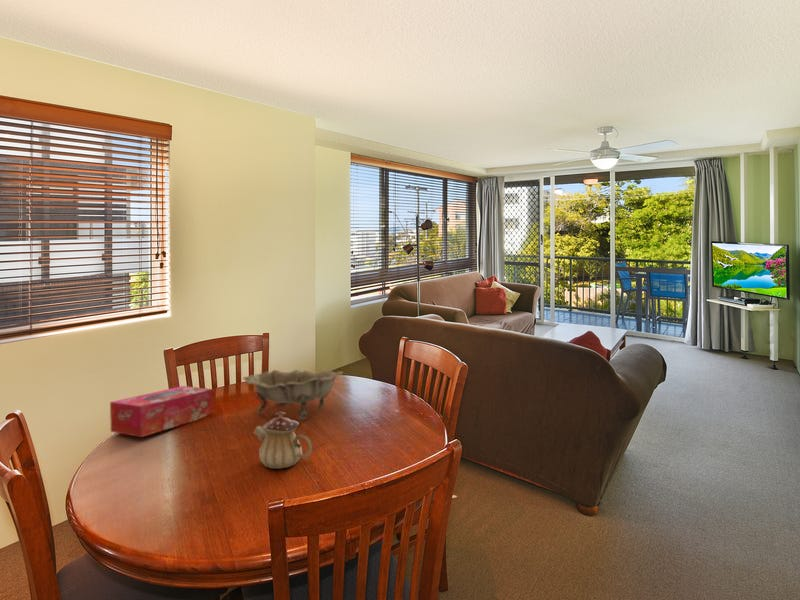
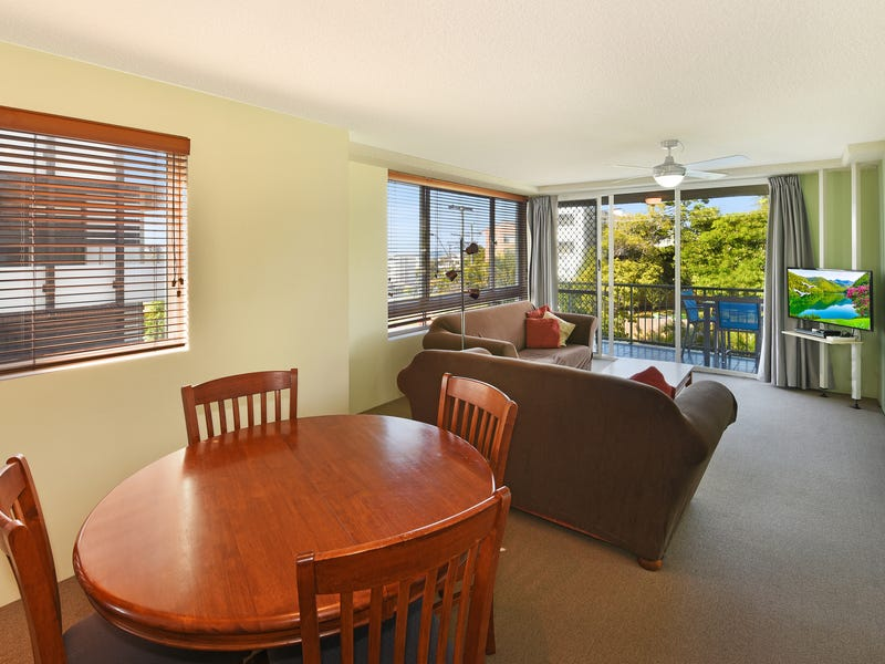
- teapot [252,410,313,470]
- tissue box [109,385,213,438]
- decorative bowl [242,369,344,420]
